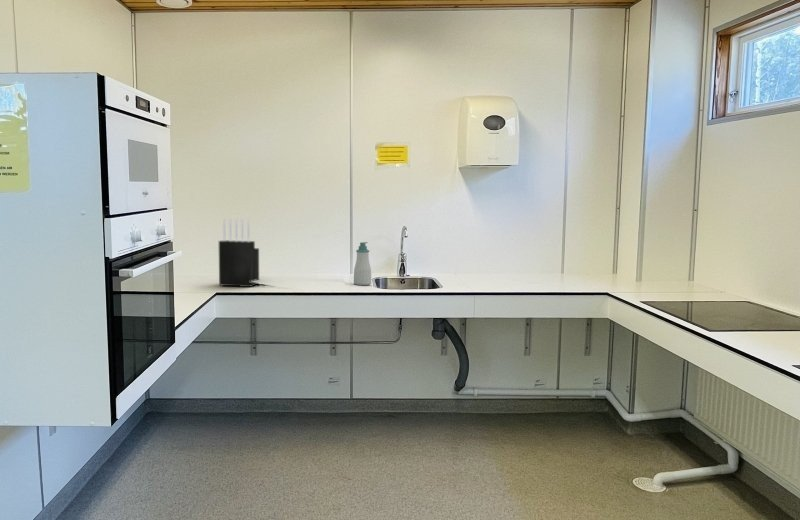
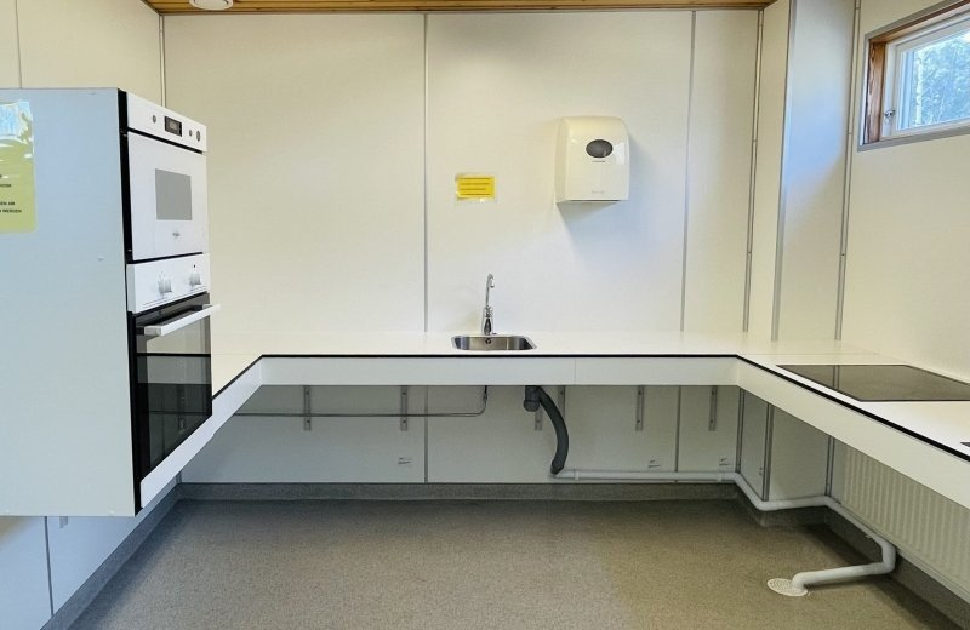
- knife block [218,217,260,288]
- soap bottle [353,241,372,286]
